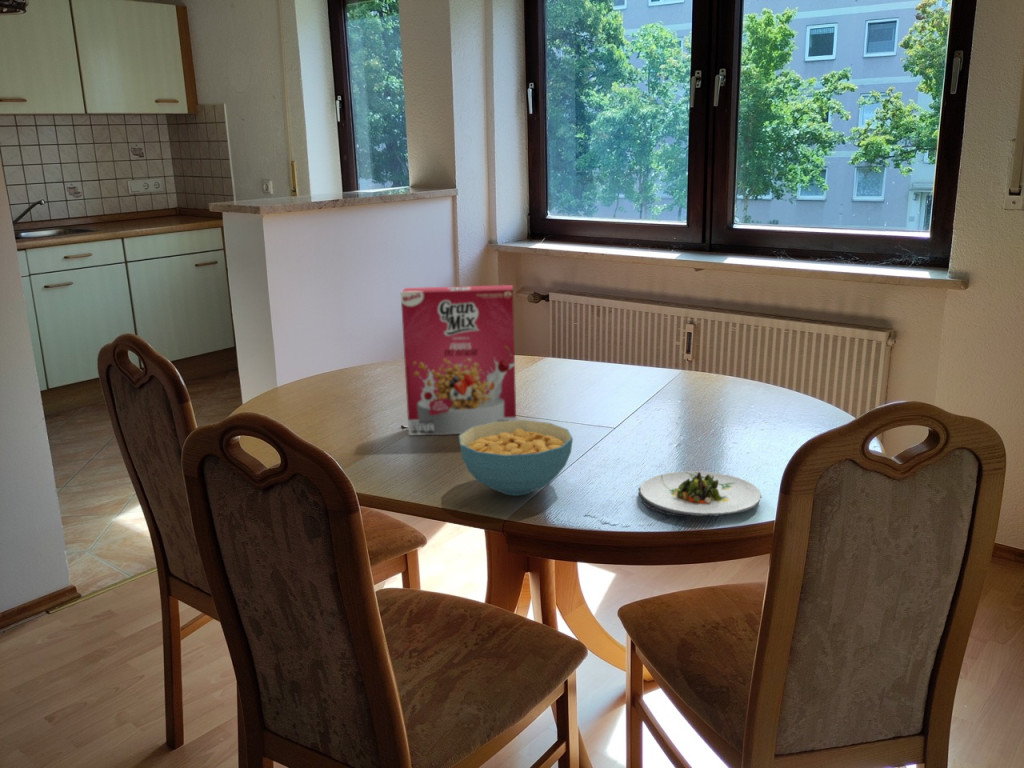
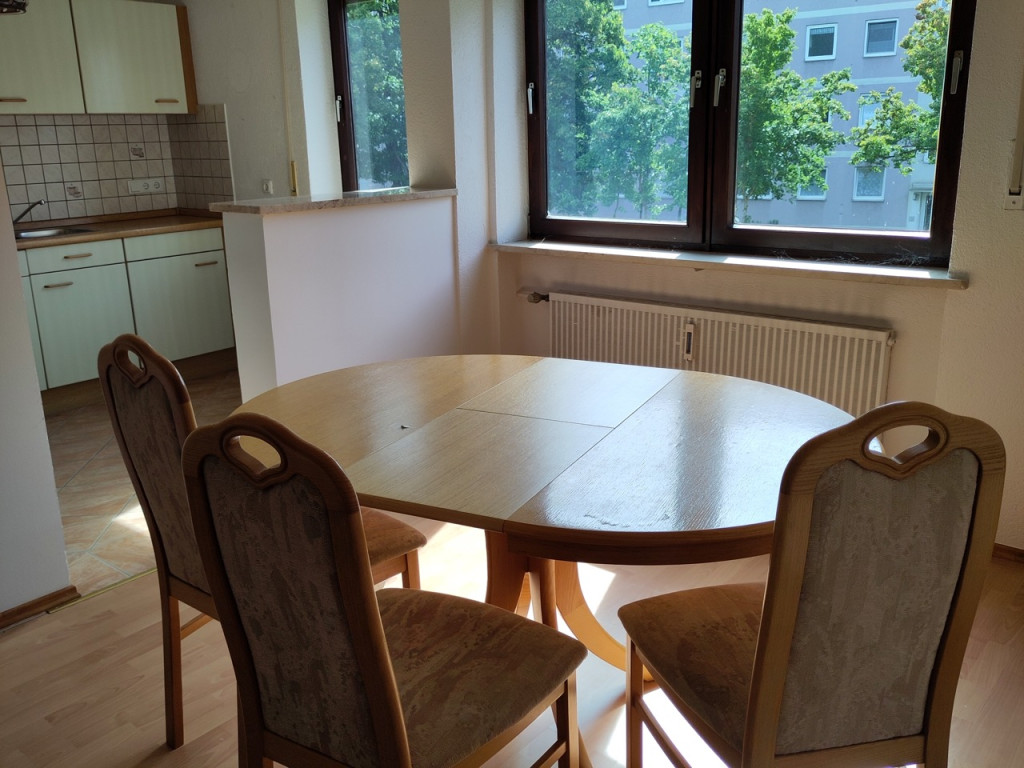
- salad plate [637,470,763,518]
- cereal bowl [458,419,574,497]
- cereal box [400,284,517,436]
